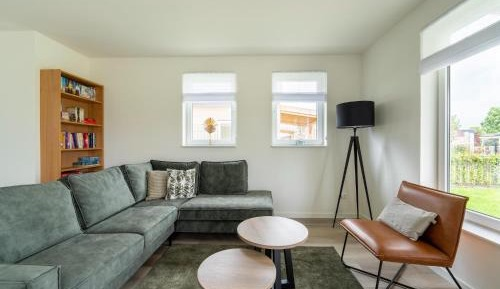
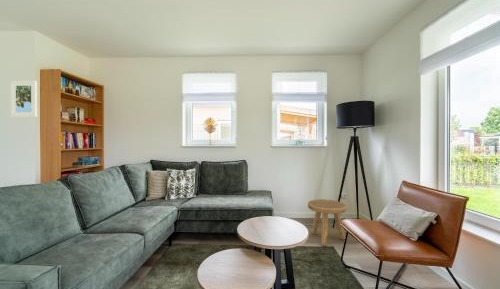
+ stool [307,198,348,247]
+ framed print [10,80,38,118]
